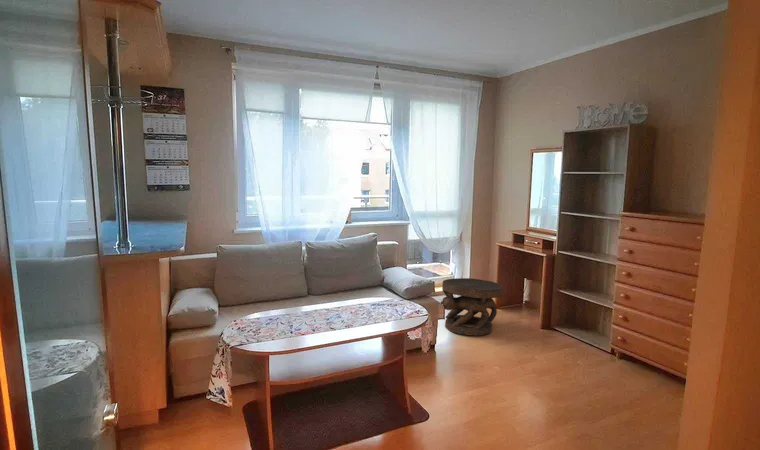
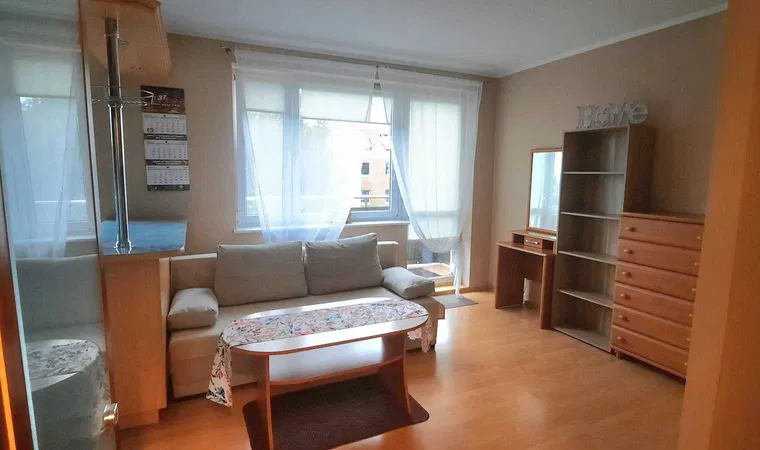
- side table [440,277,503,337]
